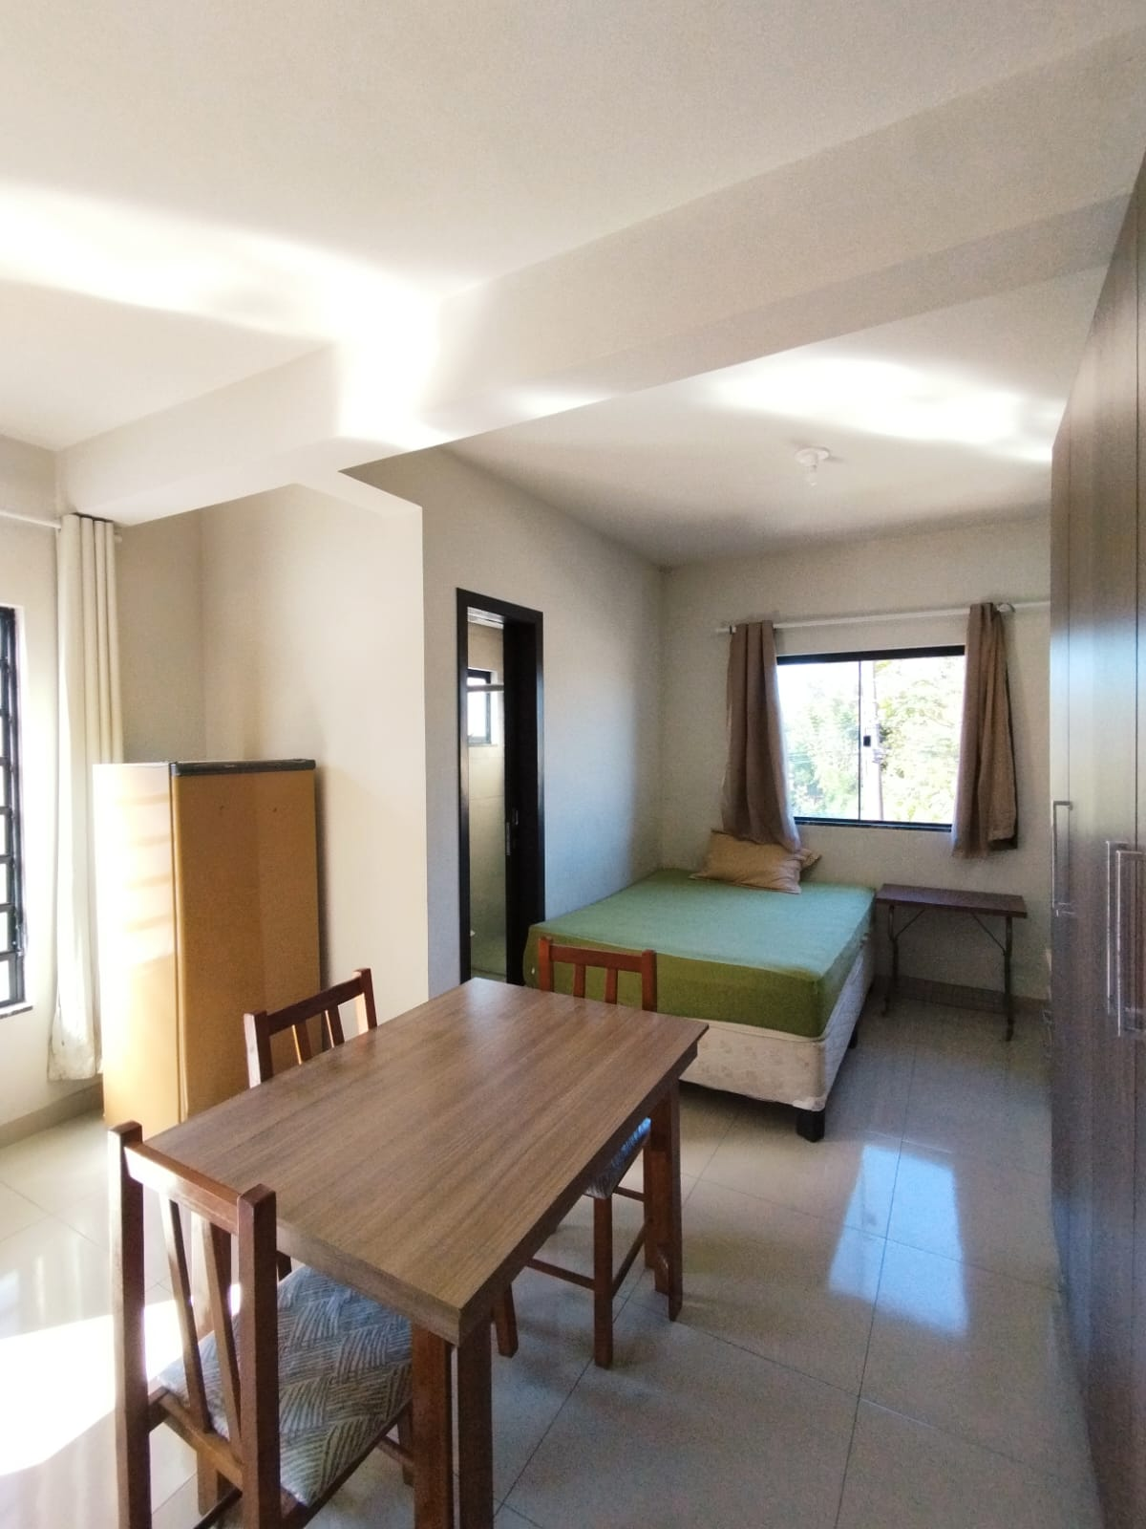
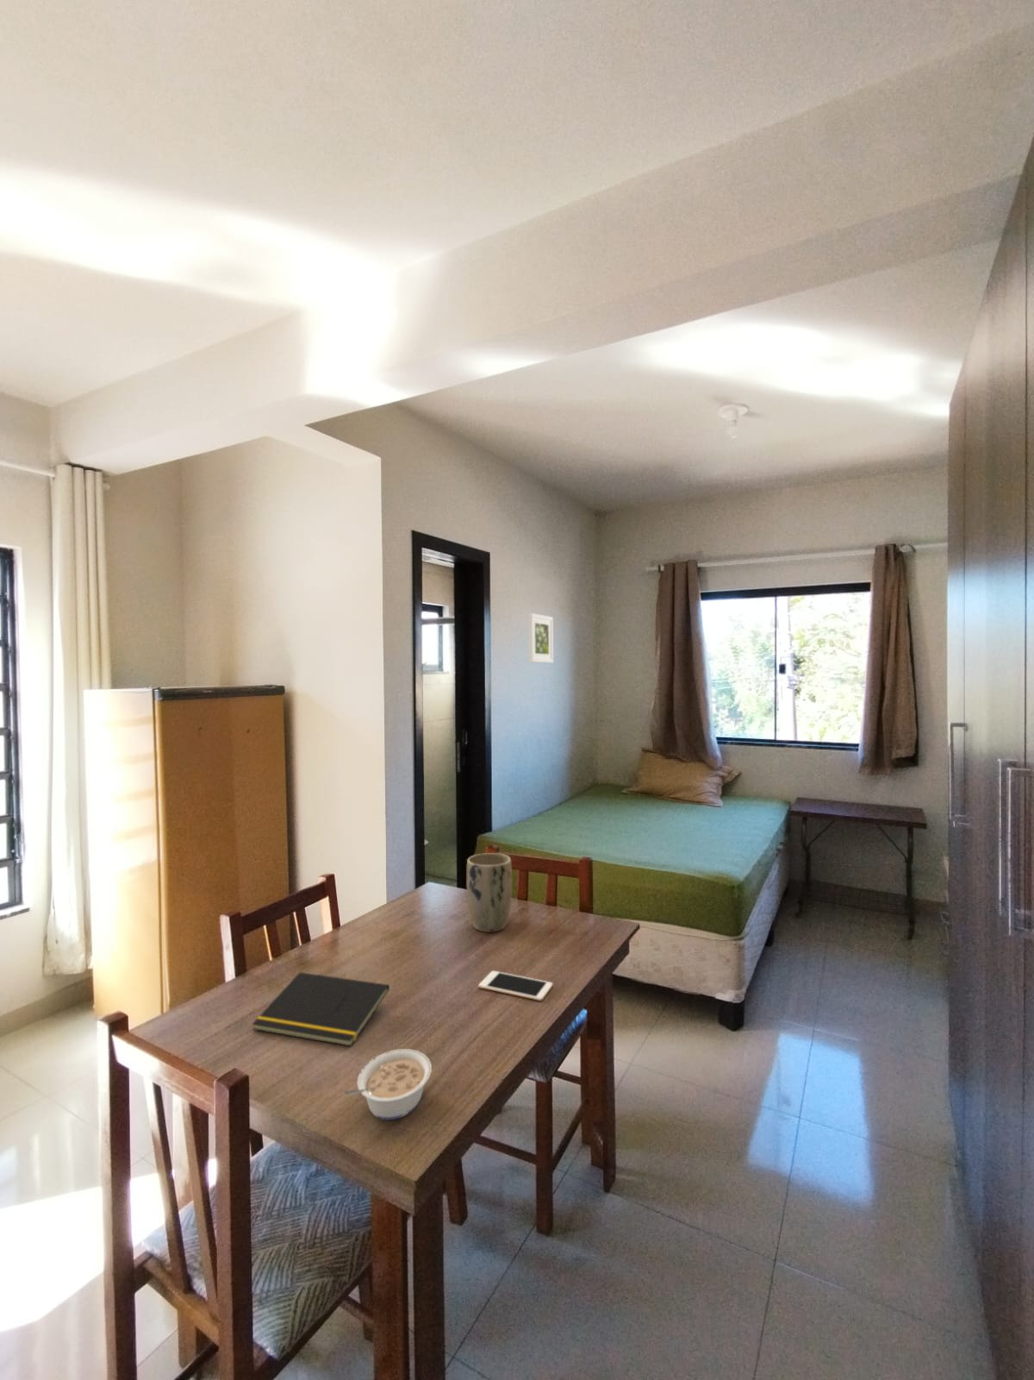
+ cell phone [478,970,553,1002]
+ notepad [252,971,390,1047]
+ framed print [528,613,554,664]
+ legume [343,1047,432,1120]
+ plant pot [466,852,513,933]
